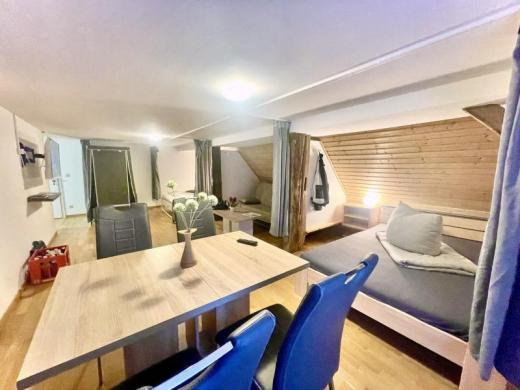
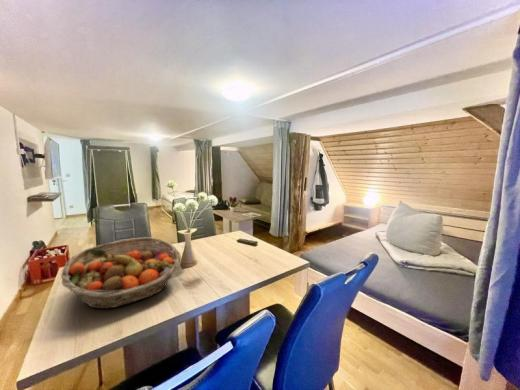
+ fruit basket [60,236,182,310]
